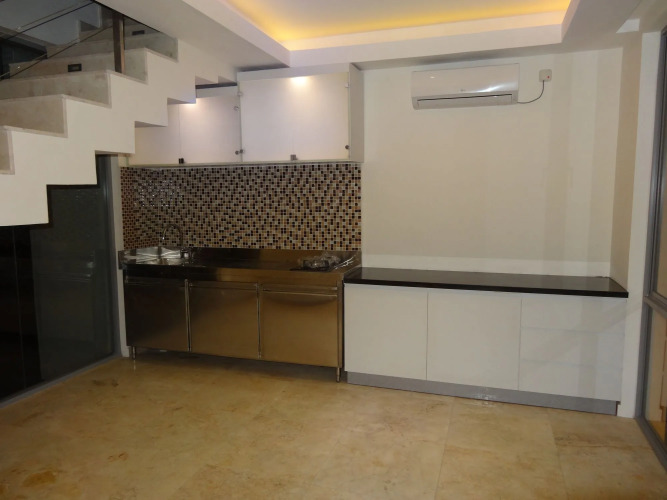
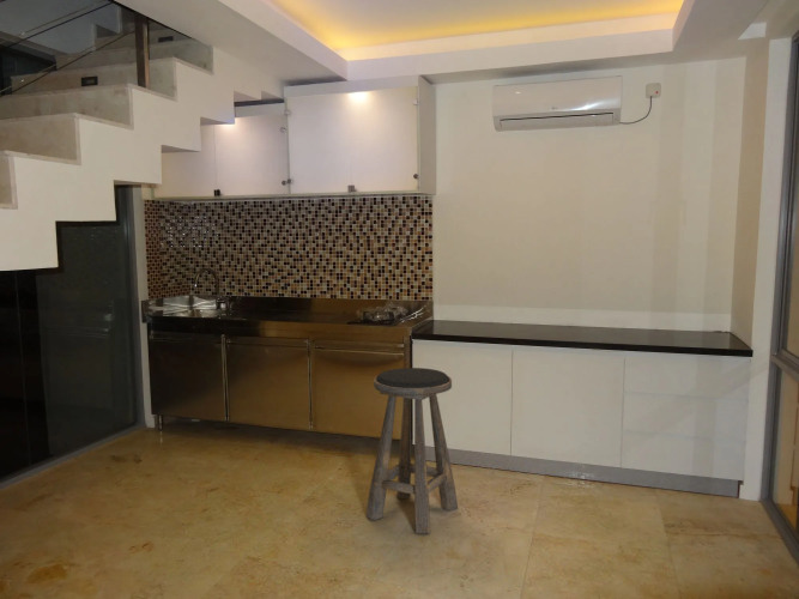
+ stool [365,367,459,534]
